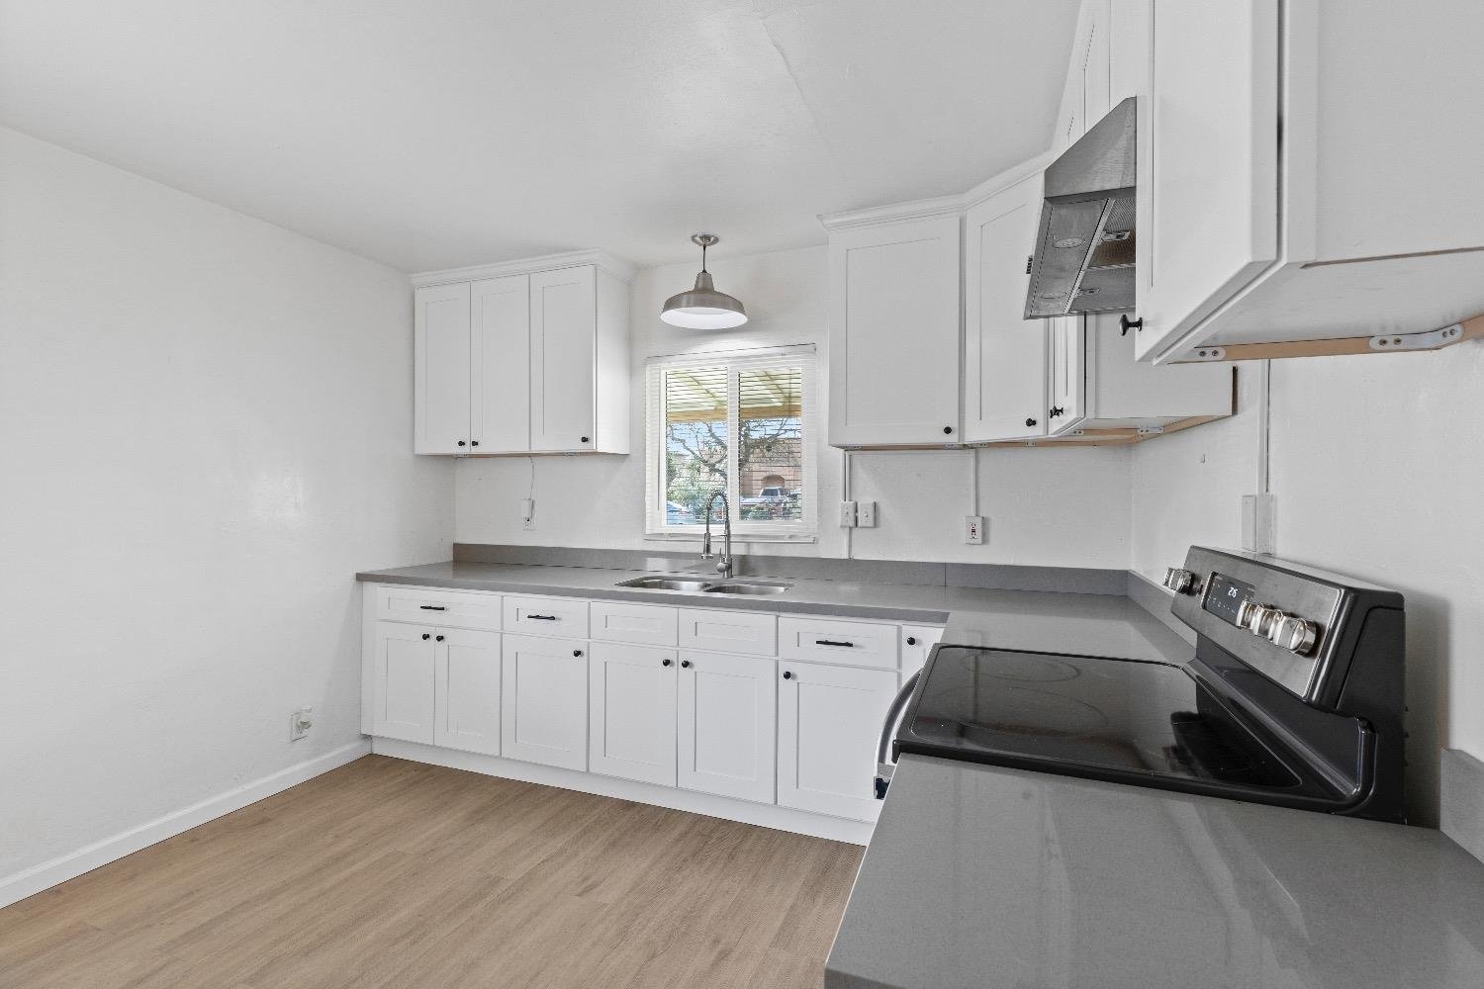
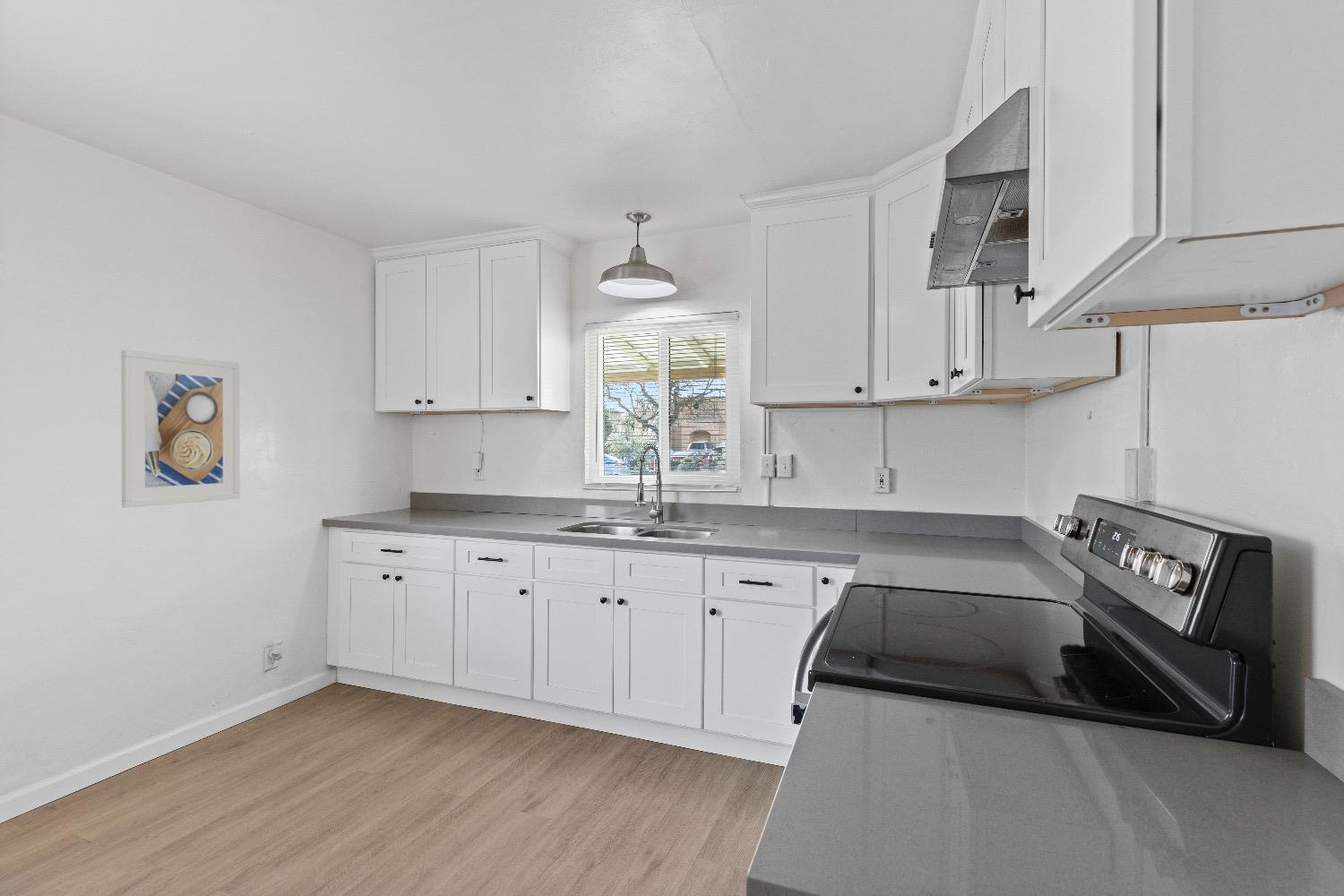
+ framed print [120,349,241,509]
